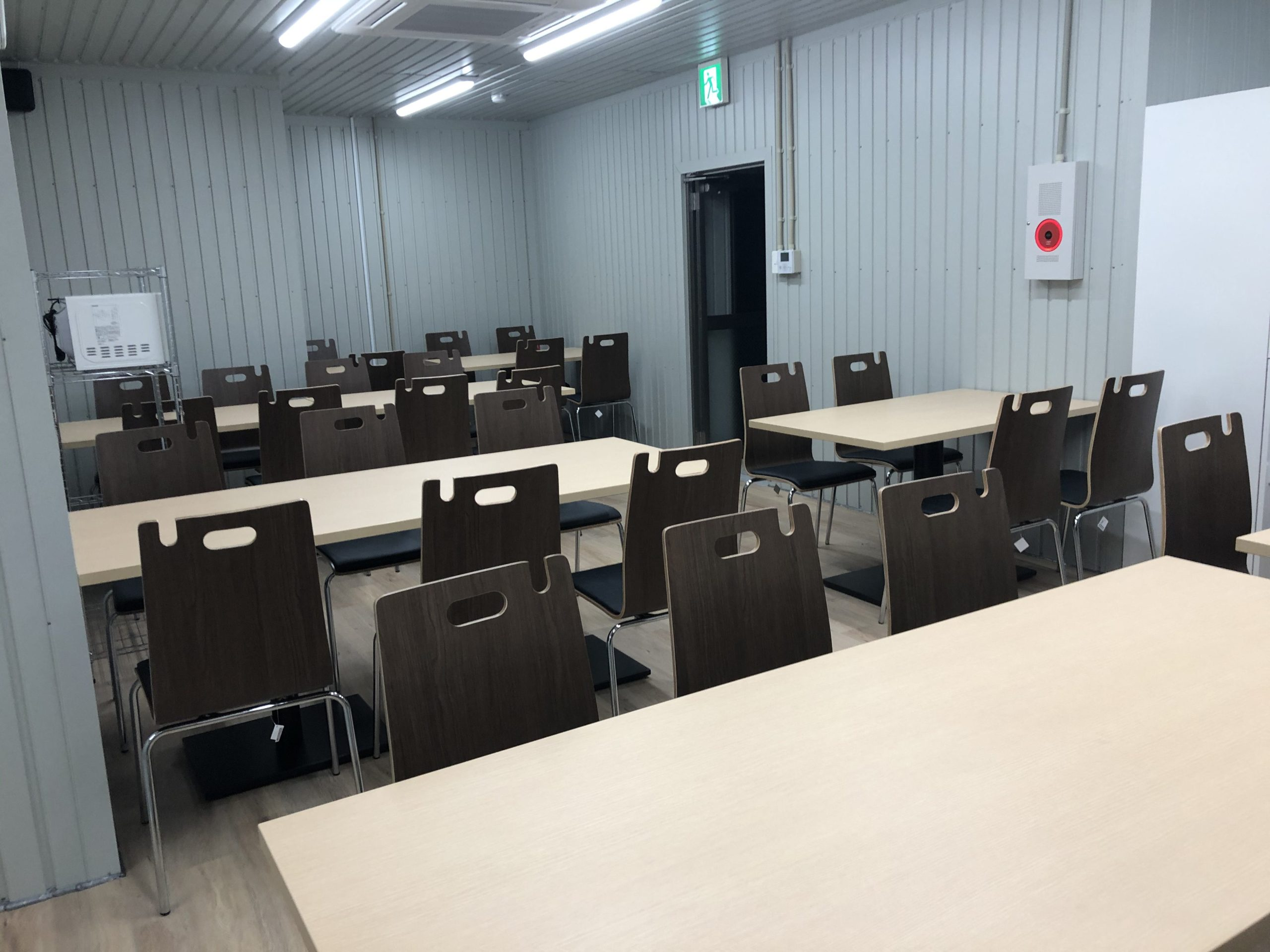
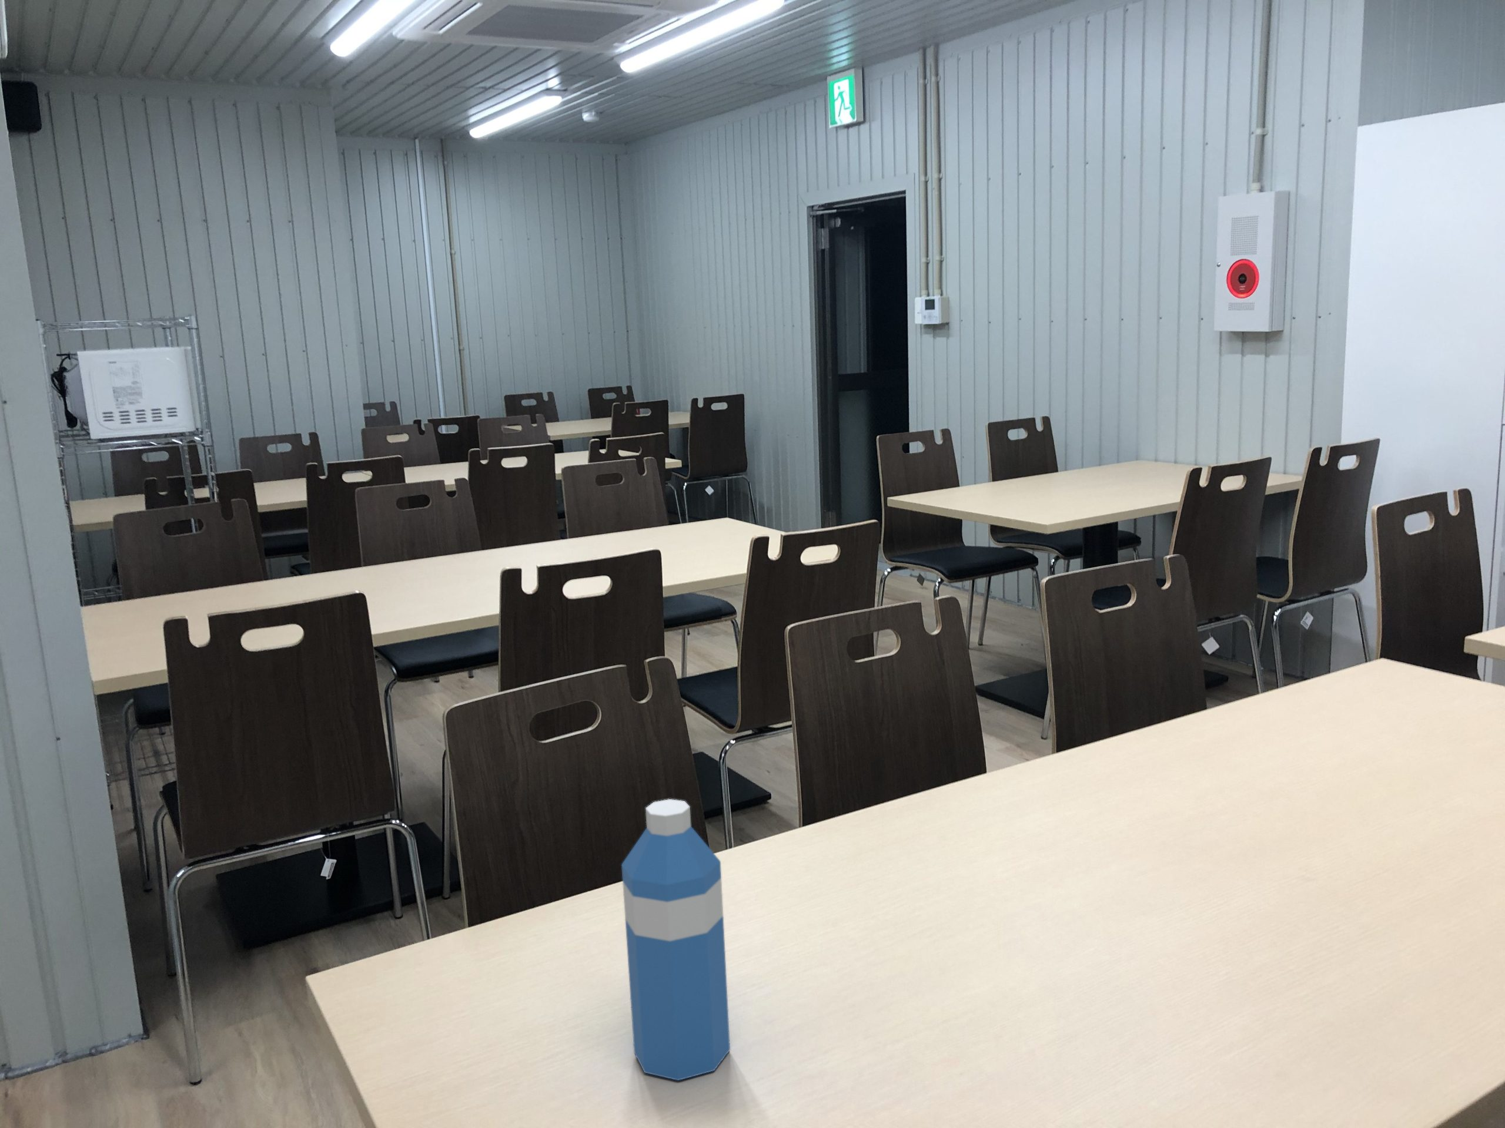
+ water bottle [621,799,731,1081]
